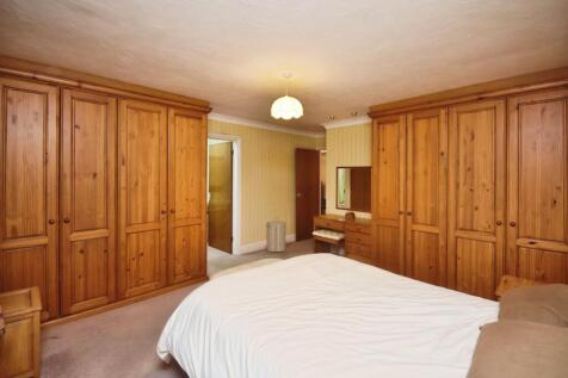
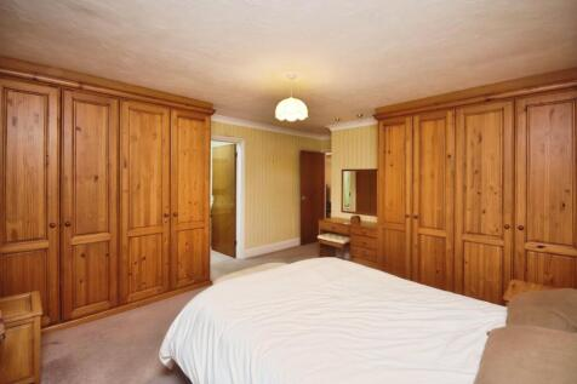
- laundry hamper [265,217,286,253]
